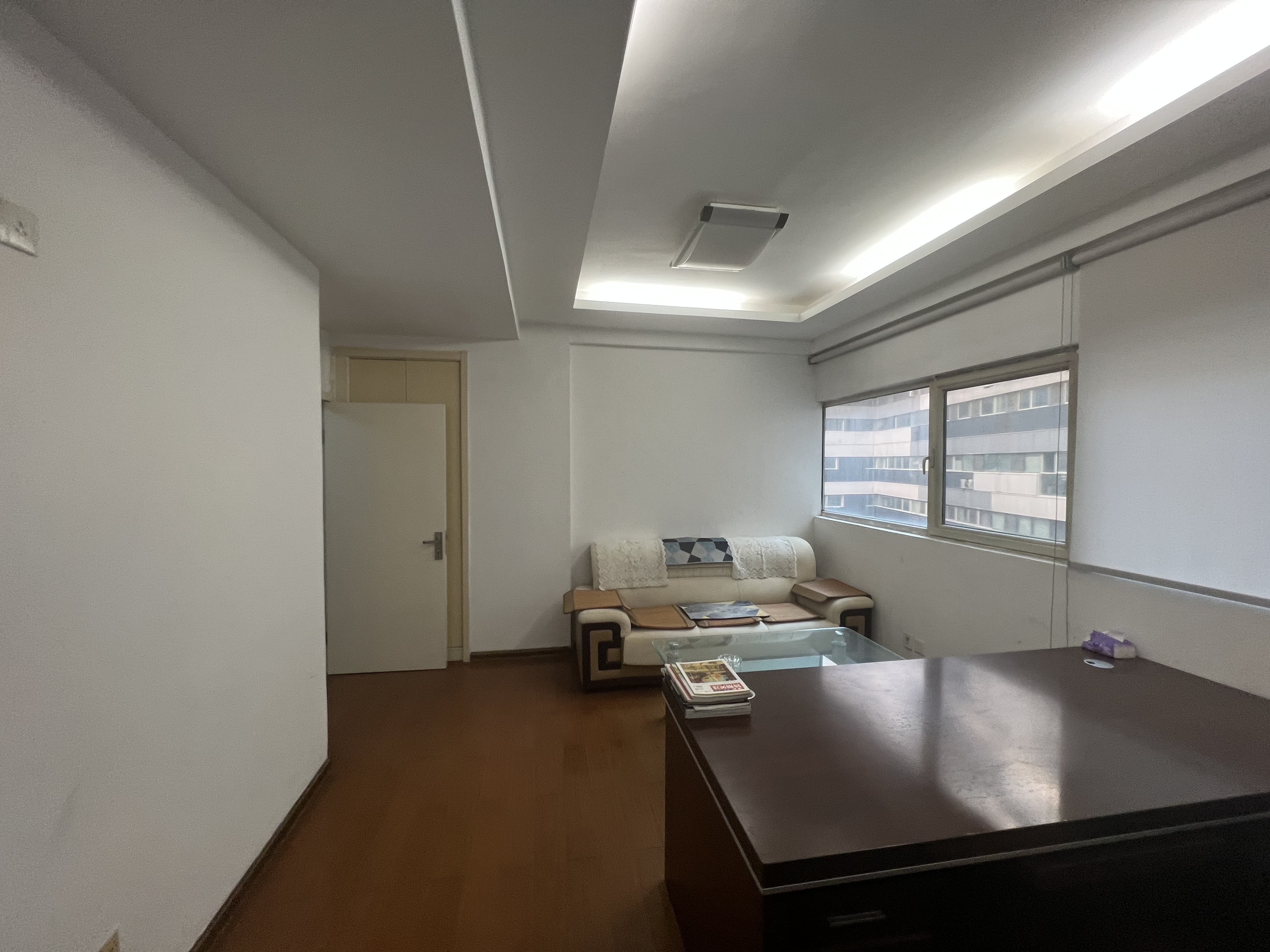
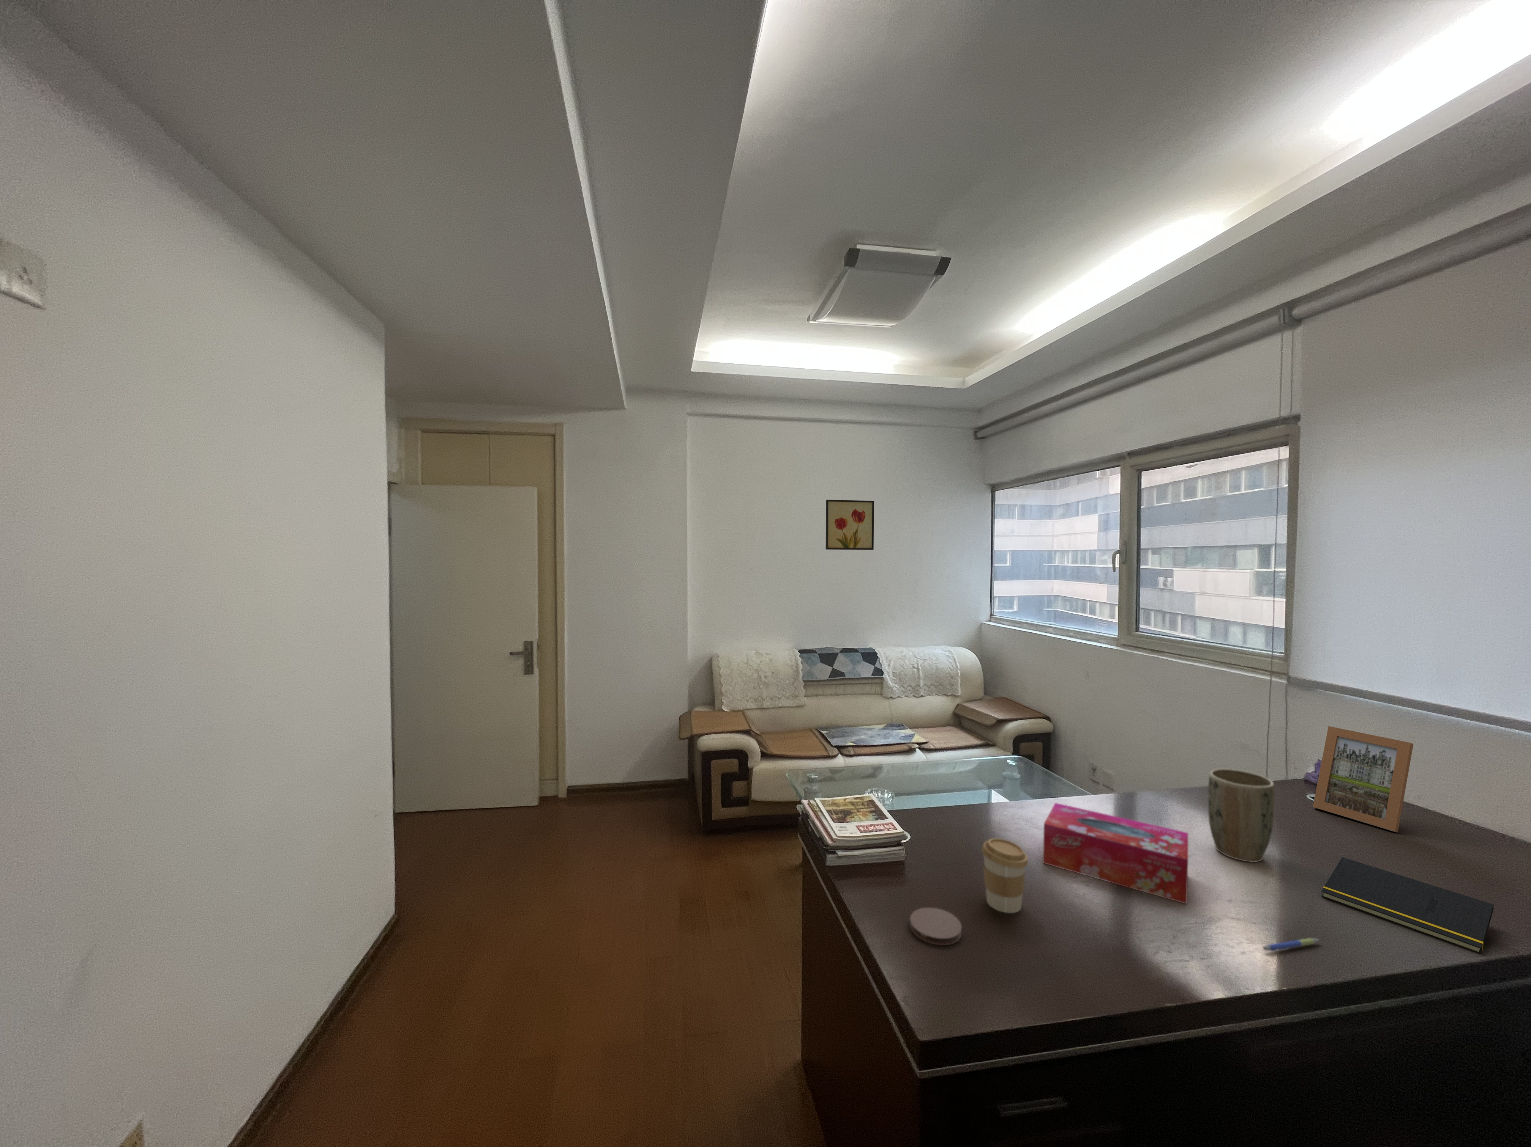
+ notepad [1321,857,1494,954]
+ tissue box [1043,802,1189,905]
+ picture frame [1313,727,1414,833]
+ wall art [826,500,874,551]
+ coaster [909,907,962,946]
+ plant pot [1208,769,1275,863]
+ pen [1262,937,1320,952]
+ coffee cup [981,837,1028,913]
